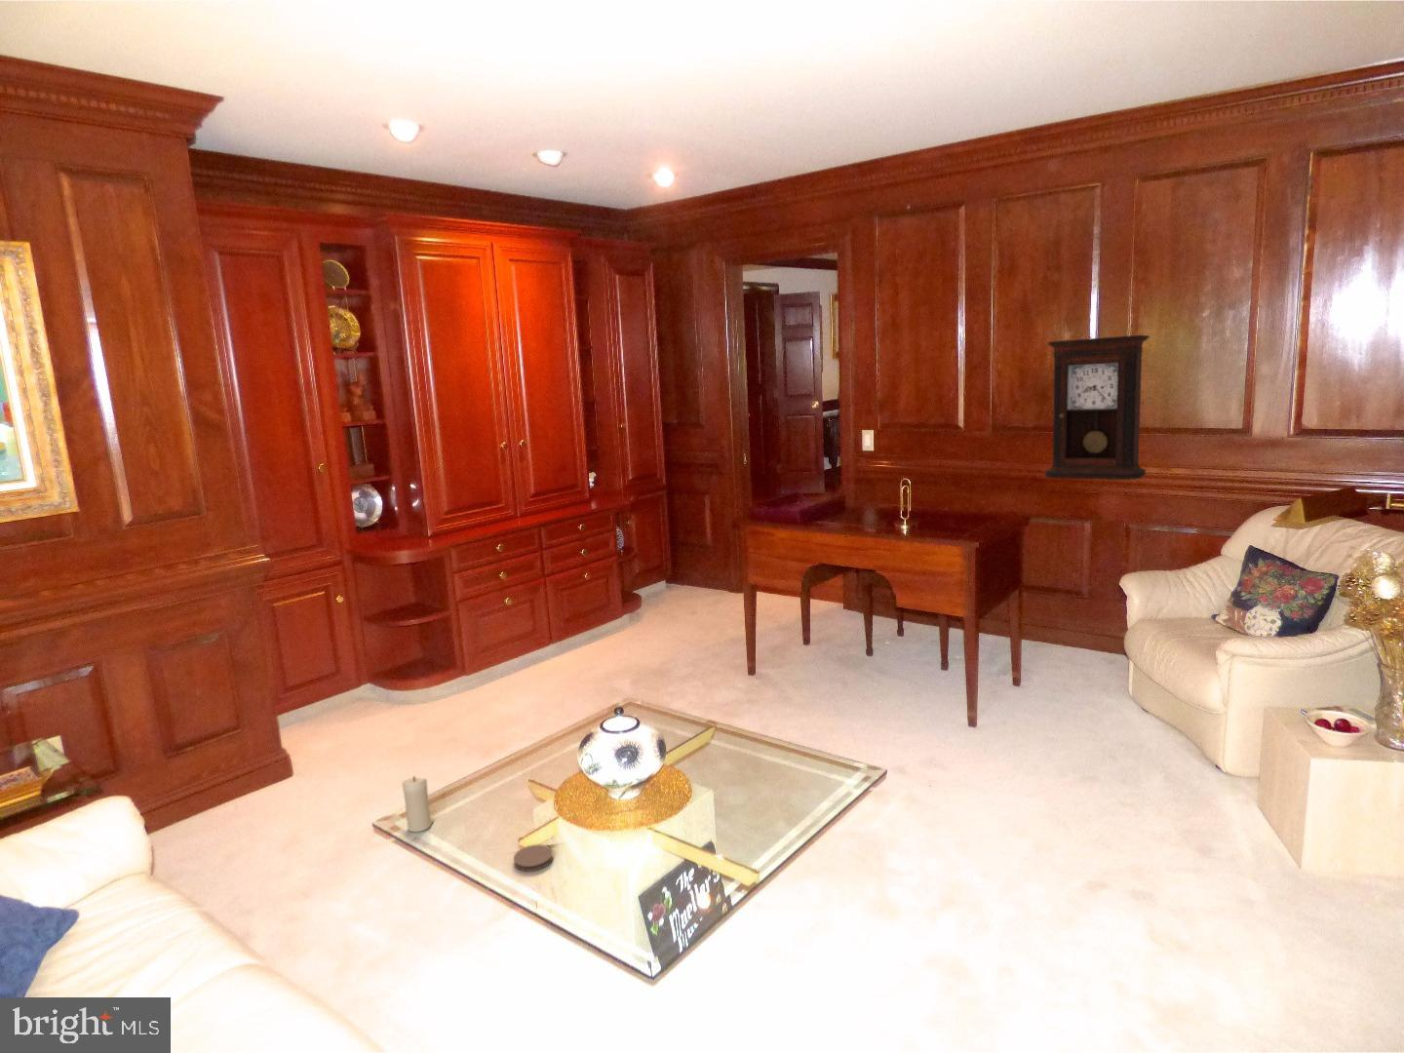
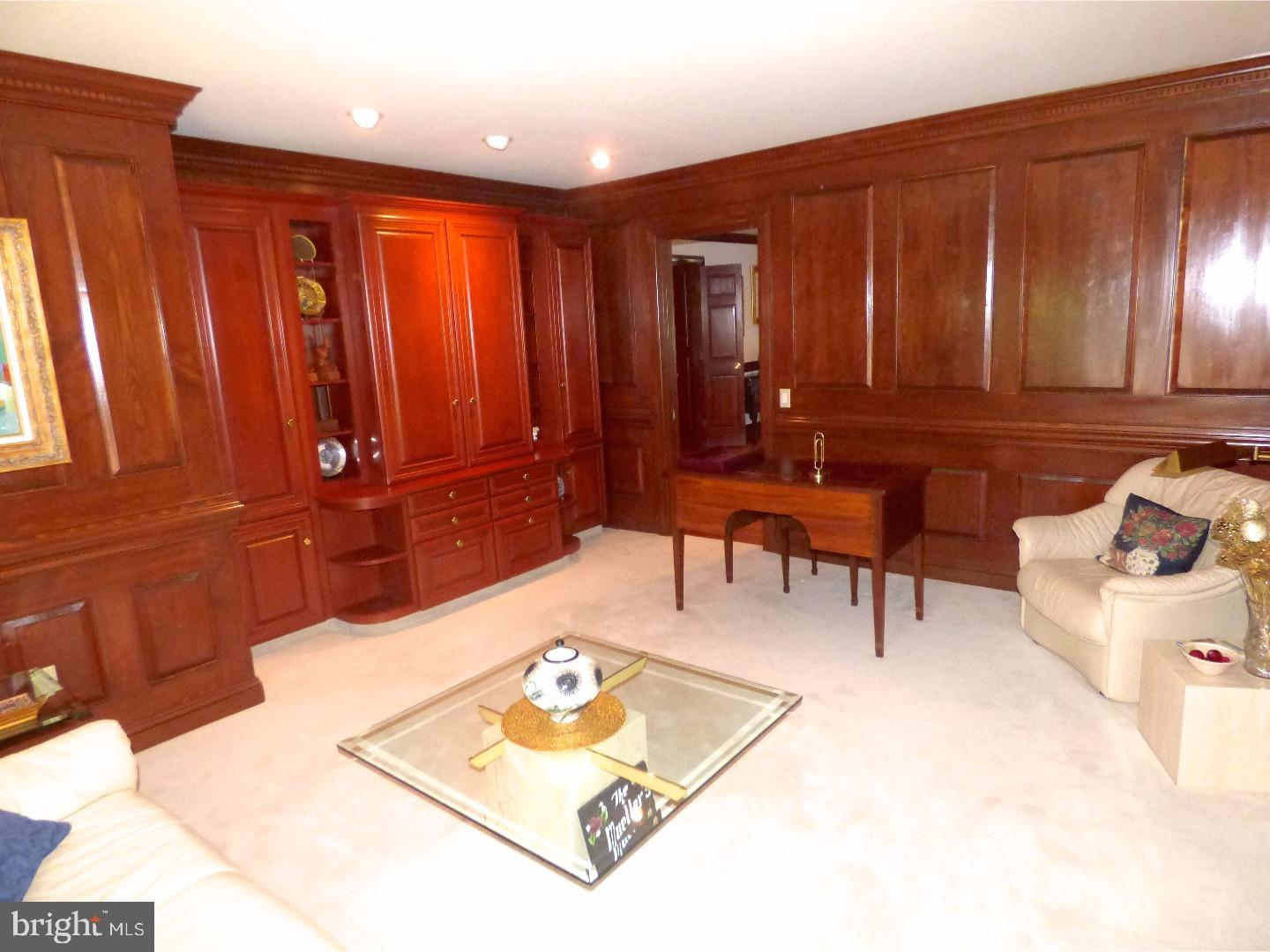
- pendulum clock [1045,334,1151,481]
- coaster [513,843,554,872]
- candle [400,775,434,834]
